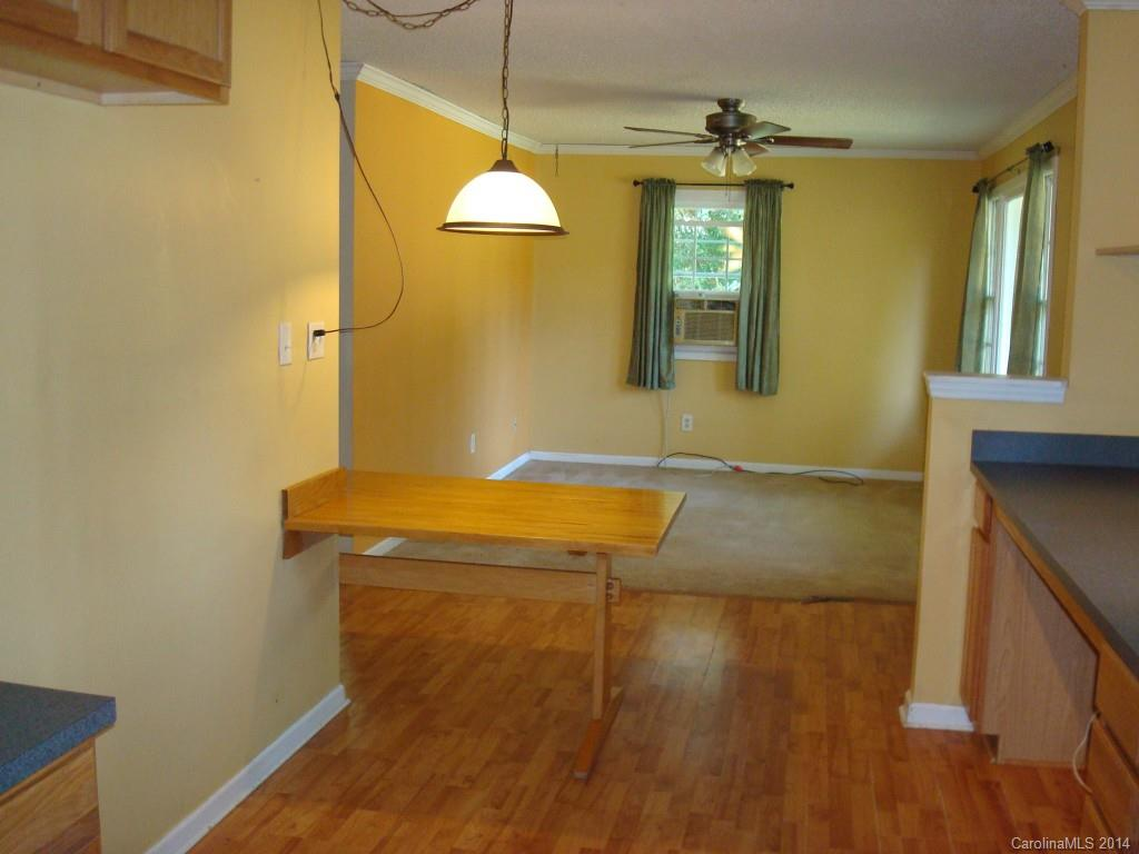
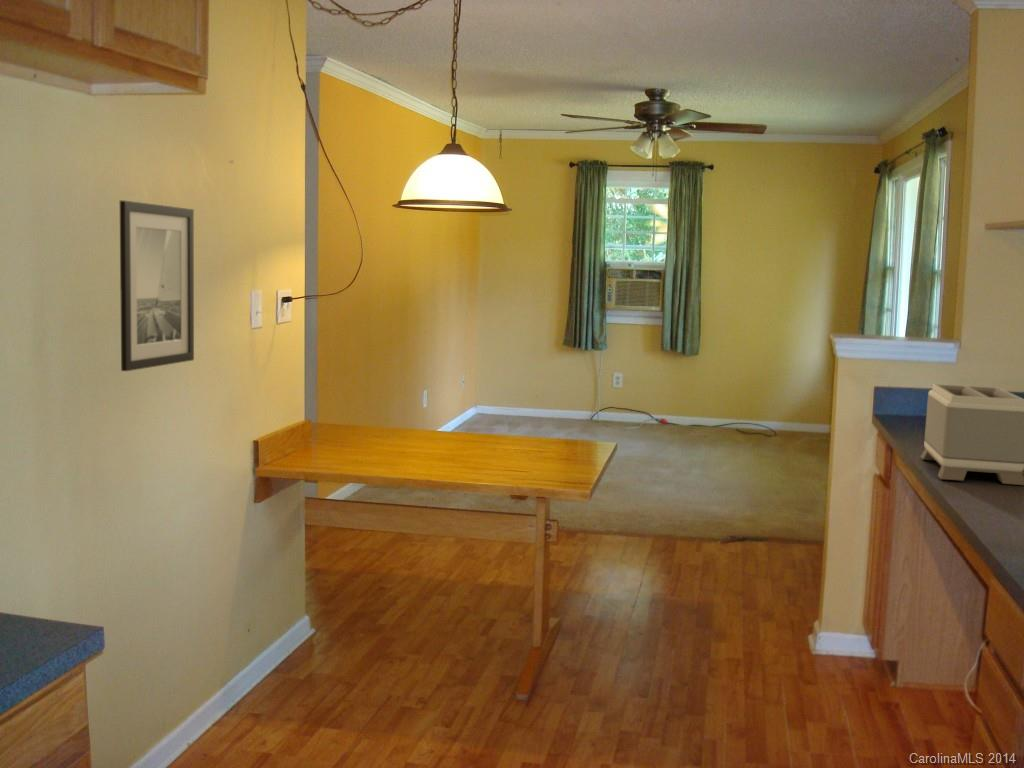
+ wall art [119,200,195,372]
+ toaster [920,383,1024,486]
